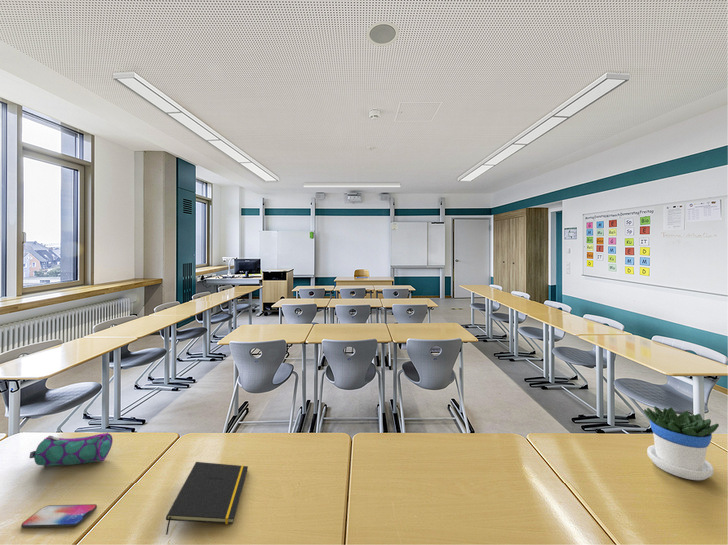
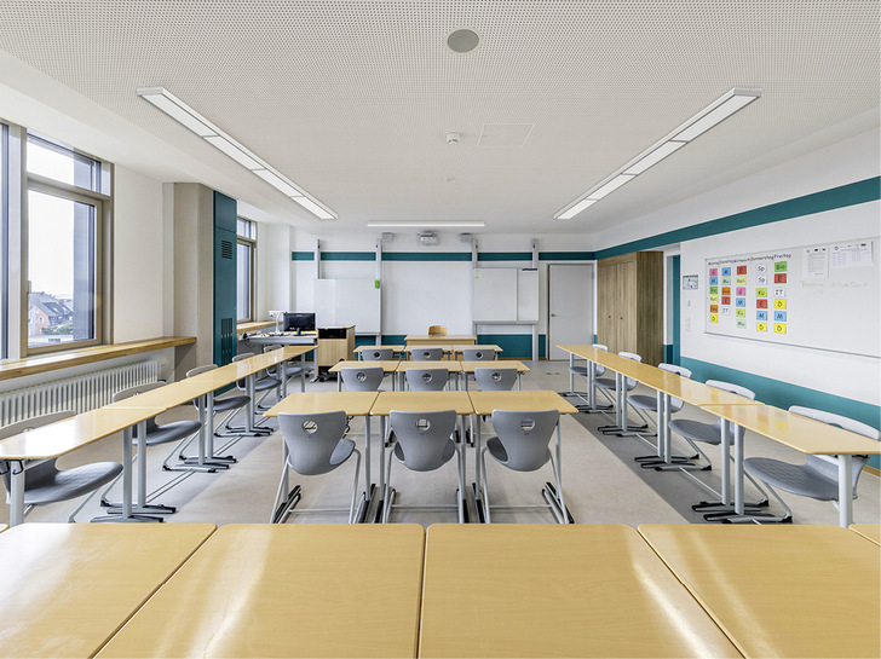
- flowerpot [643,405,720,481]
- notepad [165,461,249,536]
- smartphone [20,503,98,529]
- pencil case [28,431,114,467]
